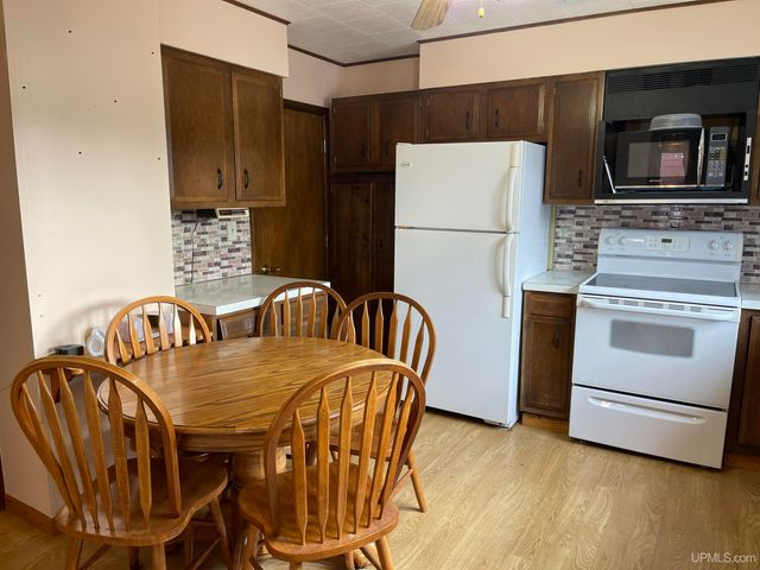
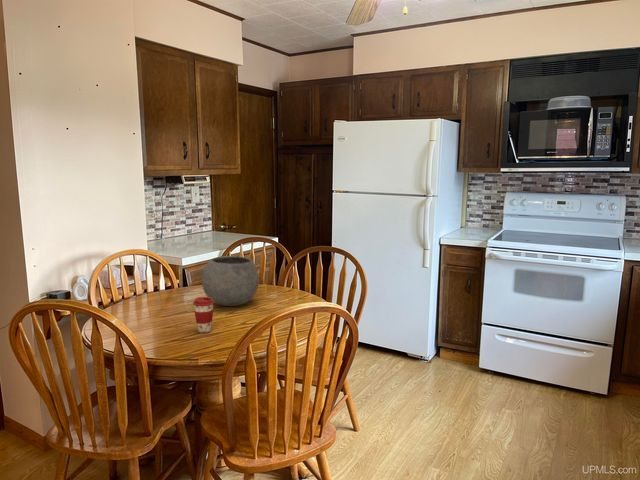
+ bowl [201,255,260,307]
+ coffee cup [192,296,215,334]
